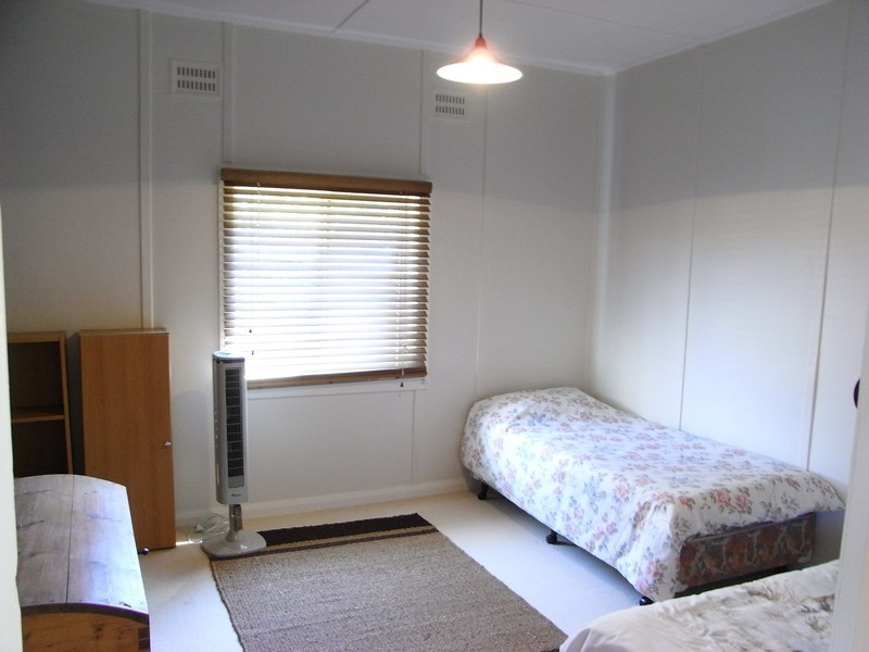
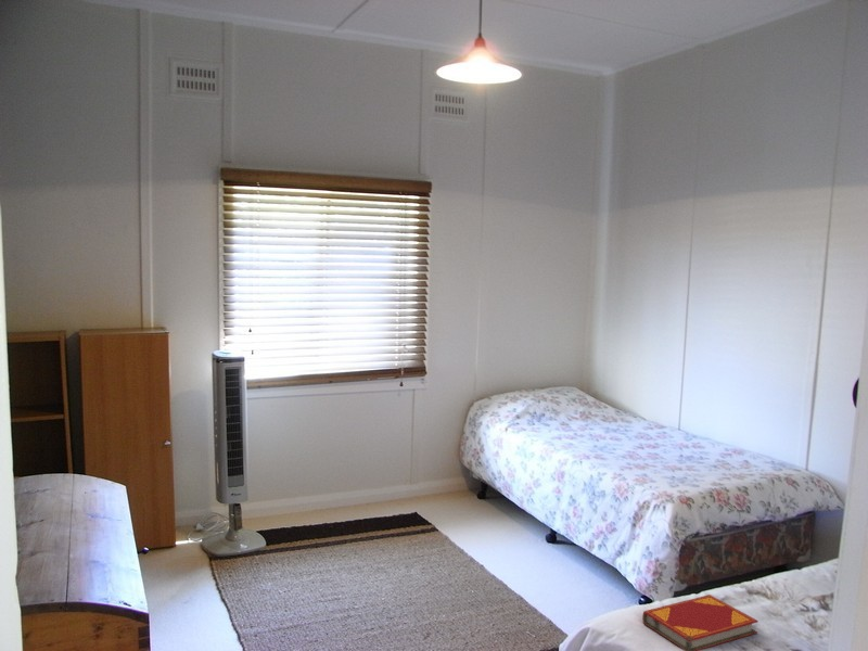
+ hardback book [641,593,760,651]
